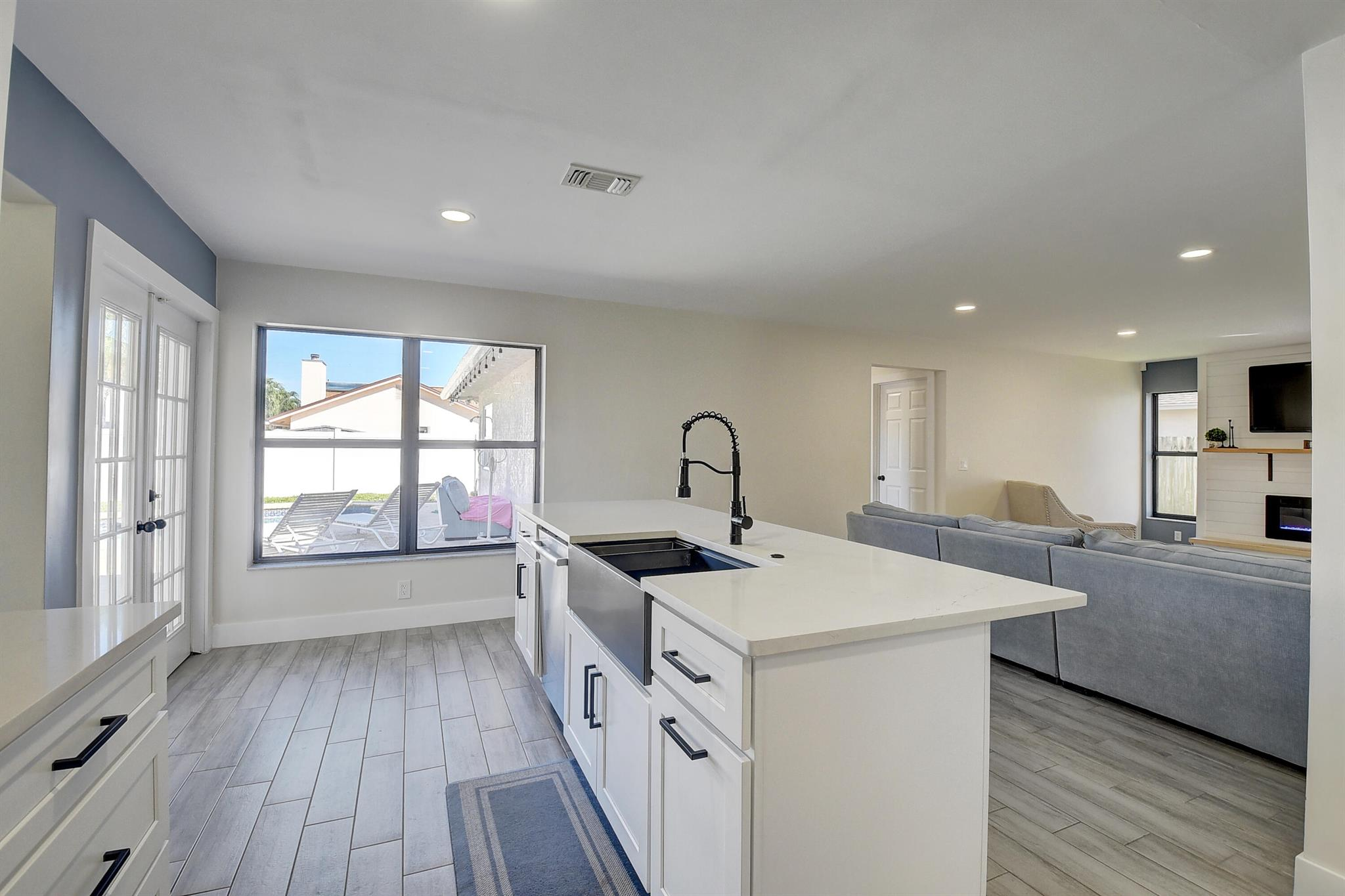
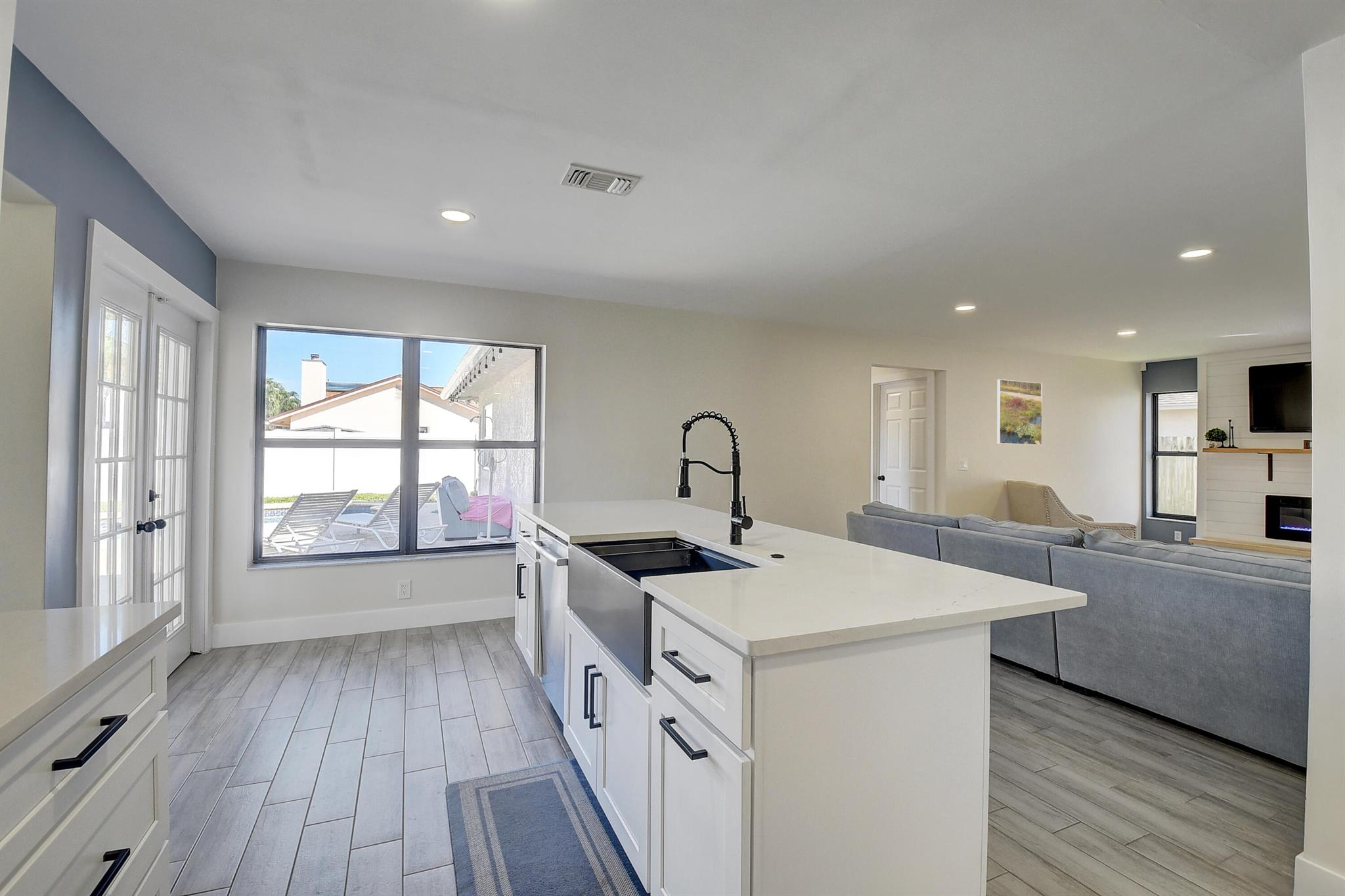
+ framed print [996,379,1043,446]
